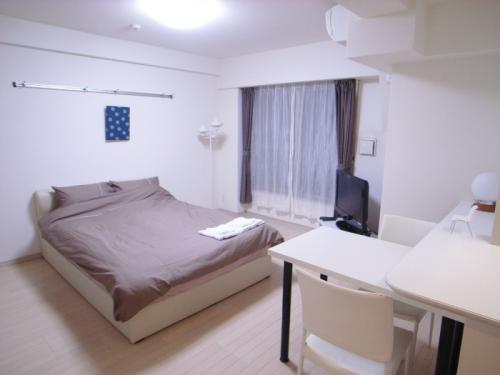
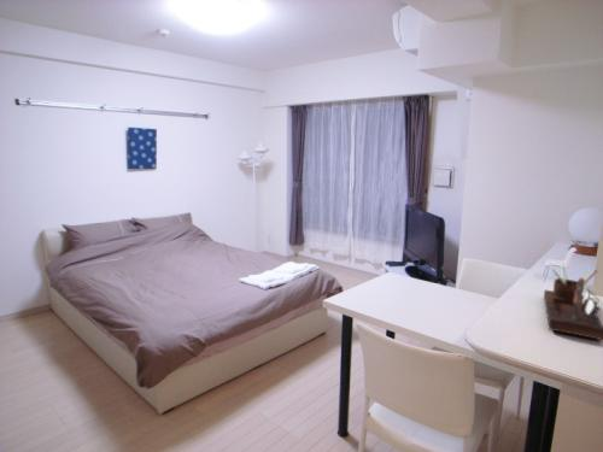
+ desk organizer [543,264,603,341]
